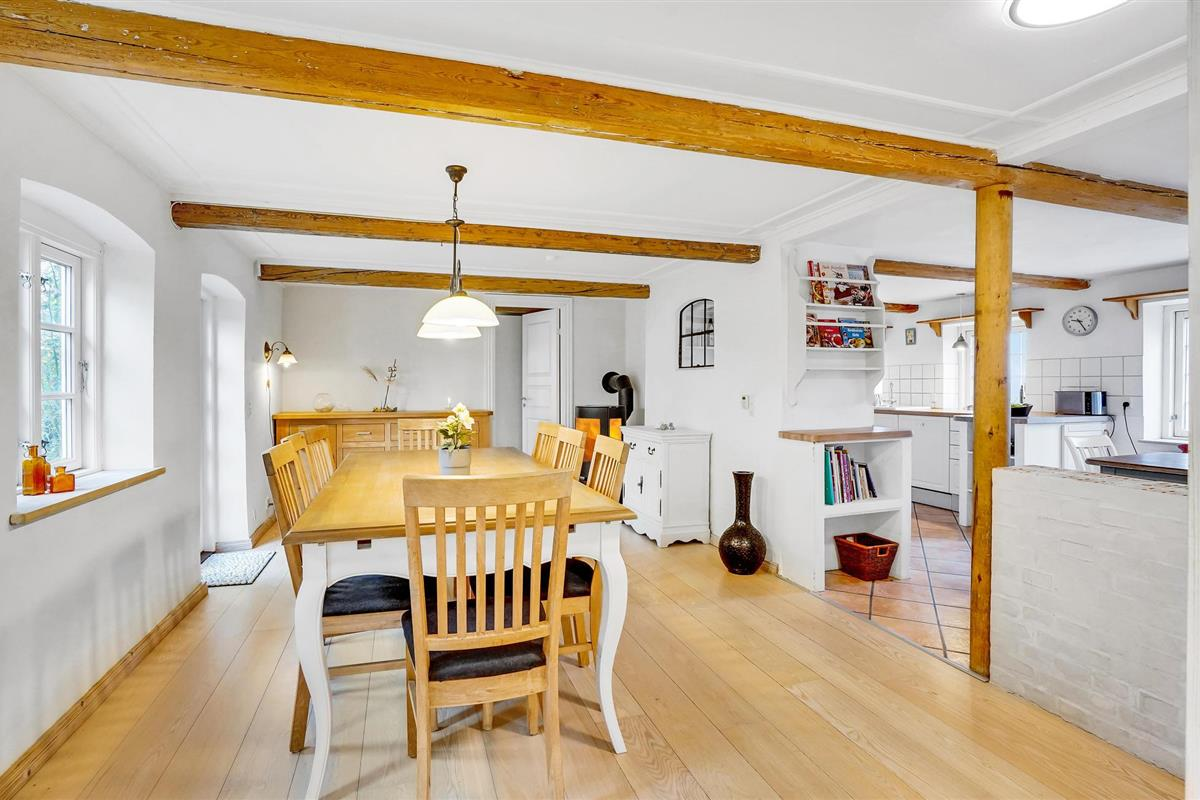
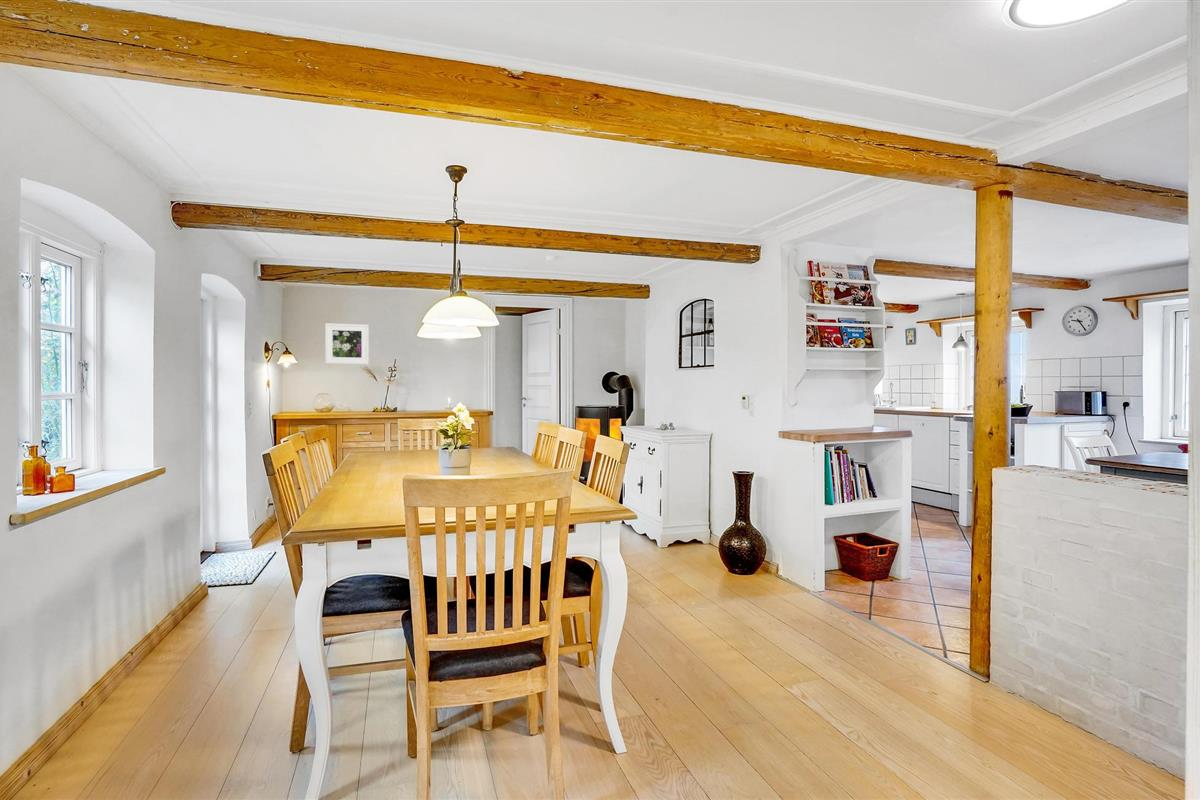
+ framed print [324,322,370,365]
